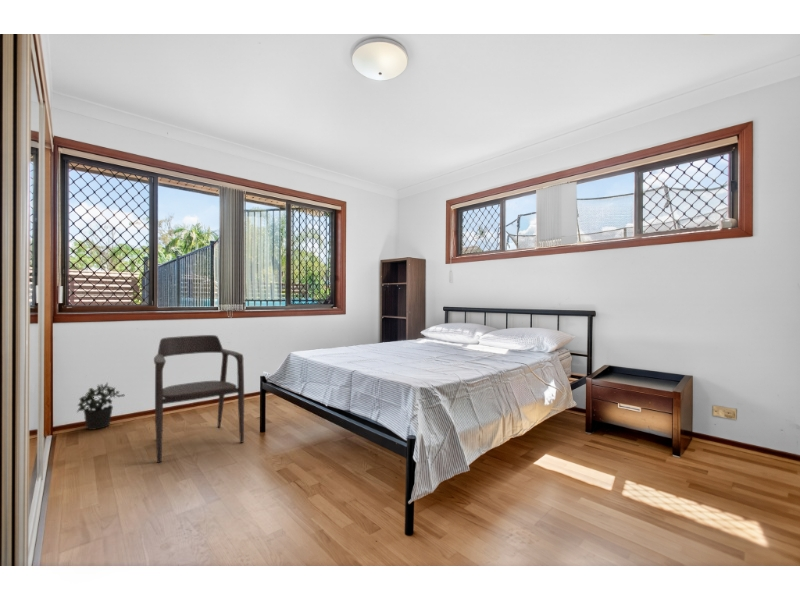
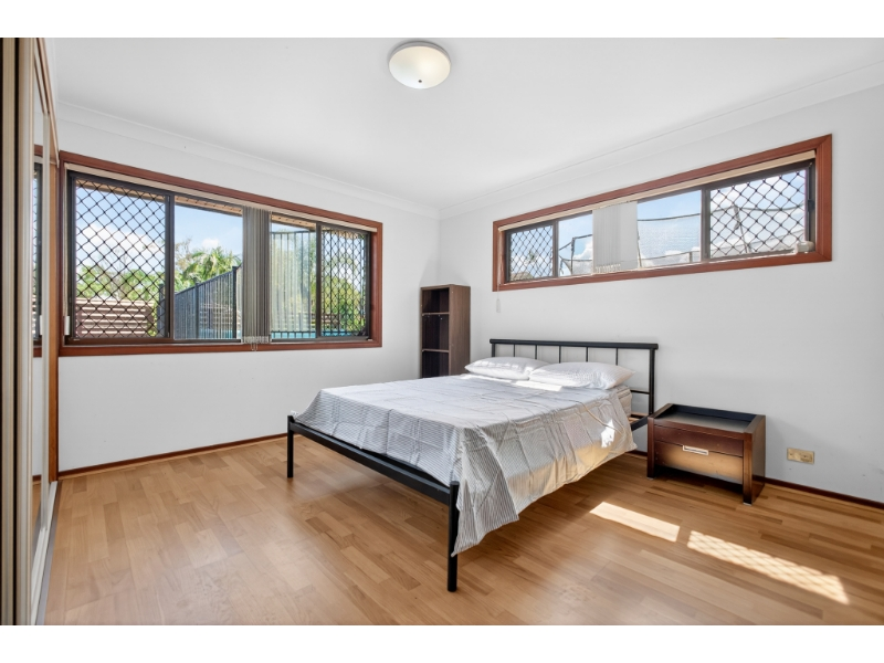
- armchair [153,334,245,463]
- potted plant [76,382,126,431]
